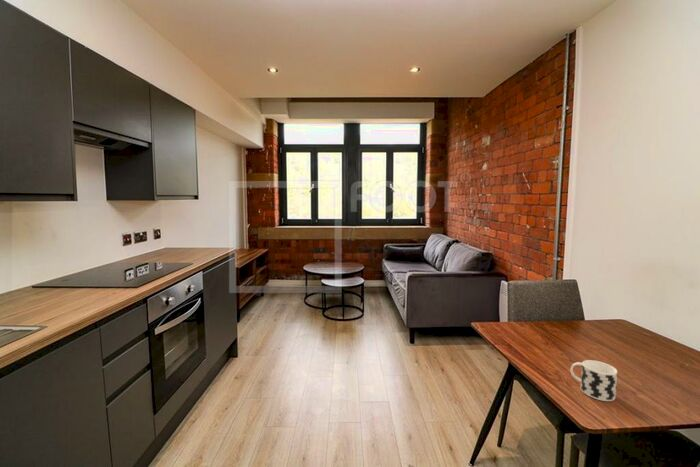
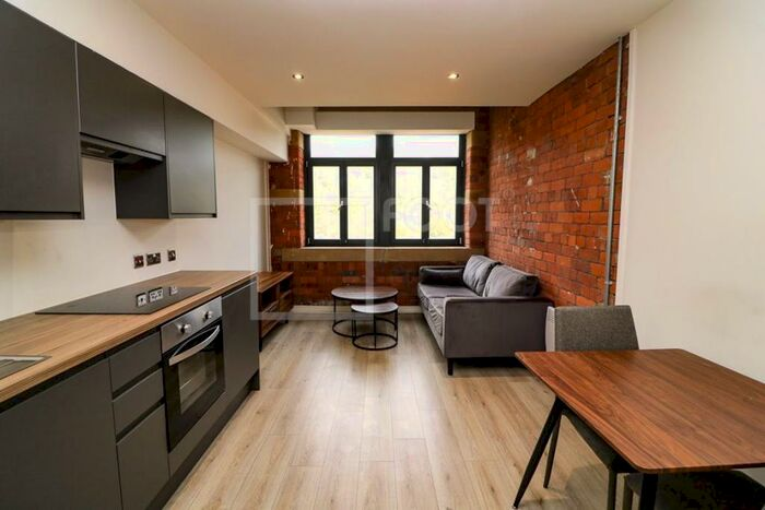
- cup [570,359,618,402]
